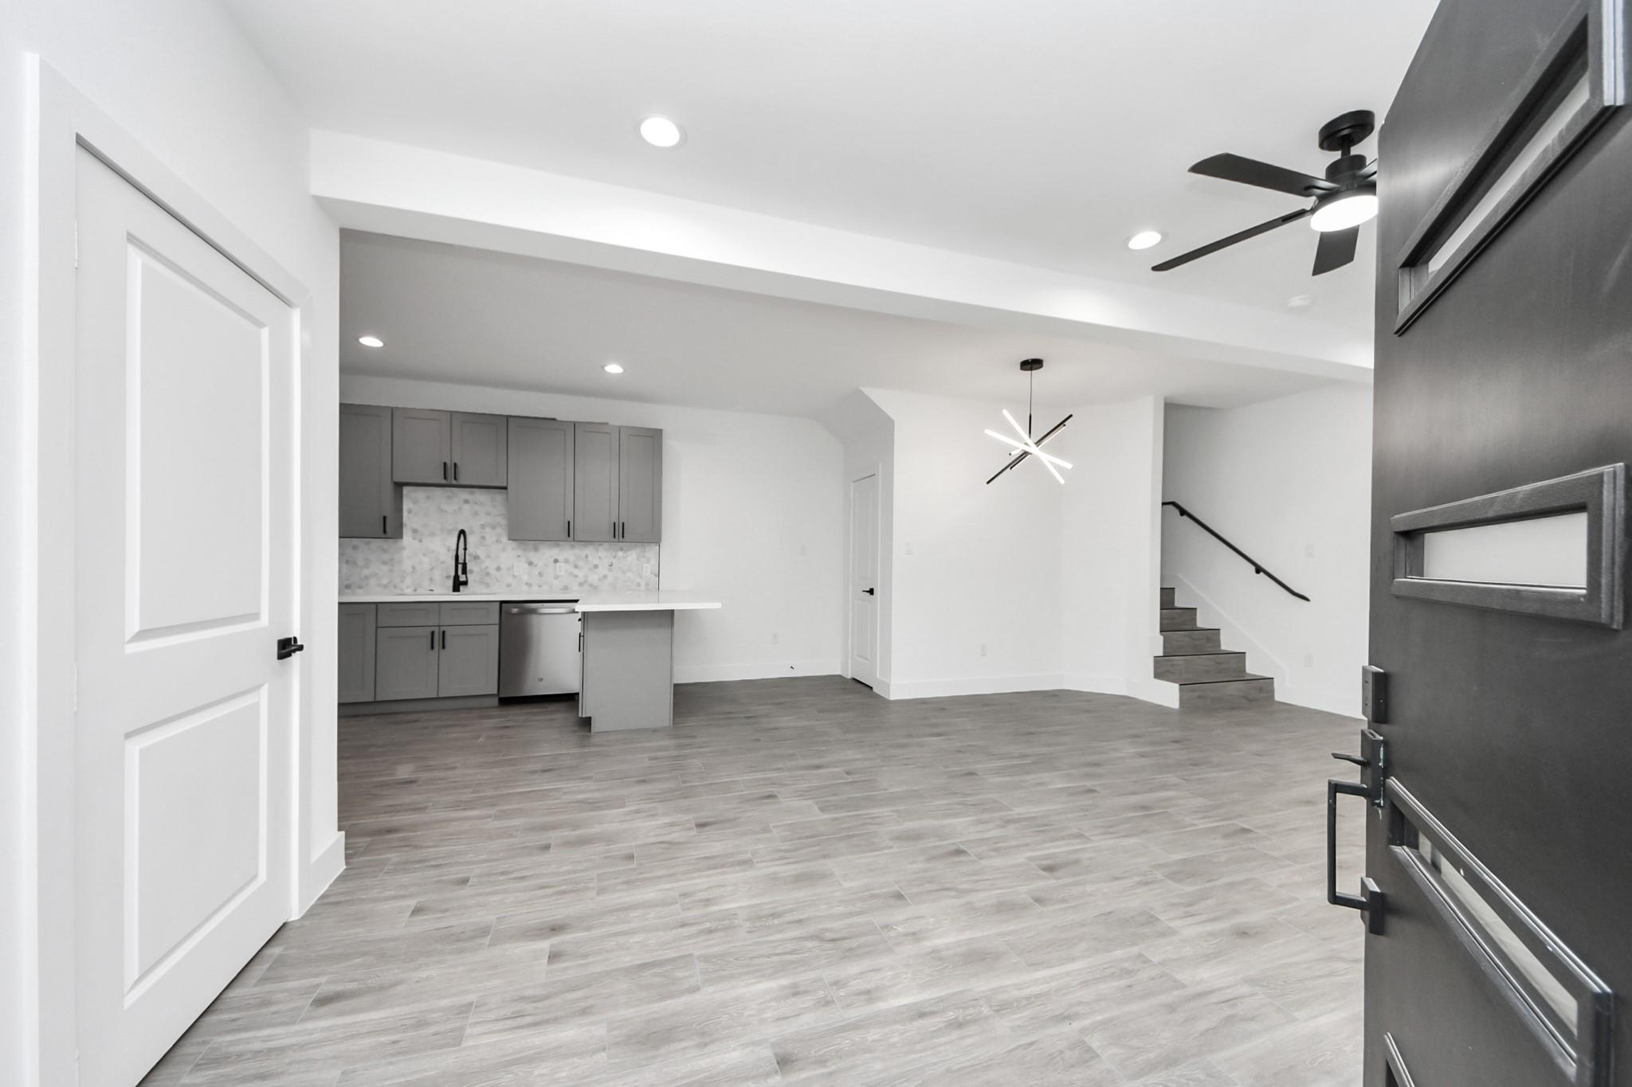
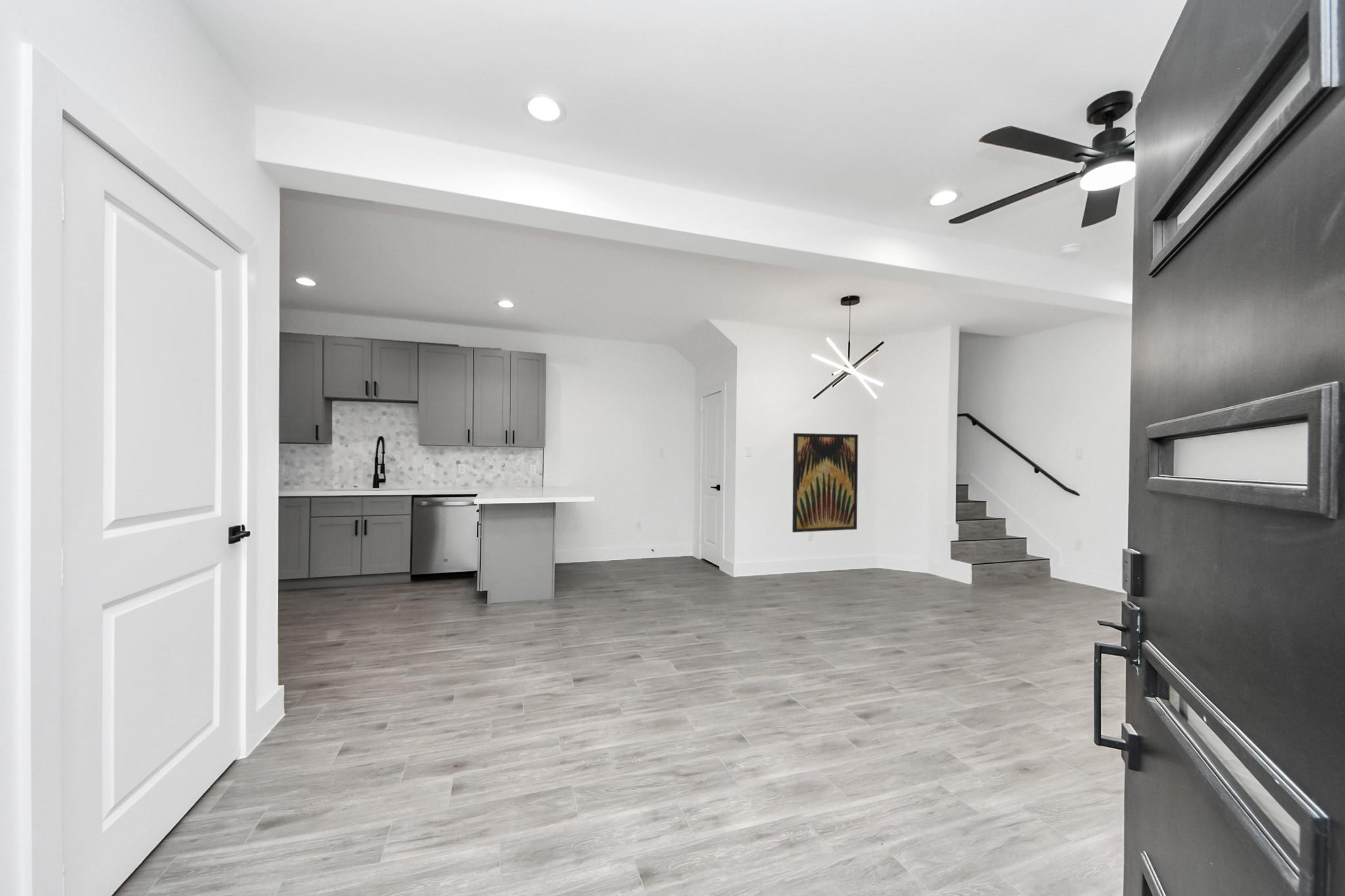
+ wall art [791,433,859,533]
